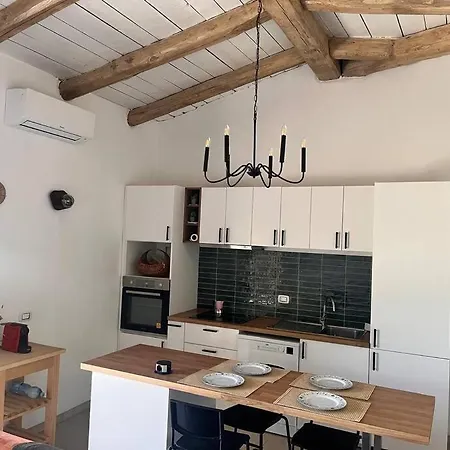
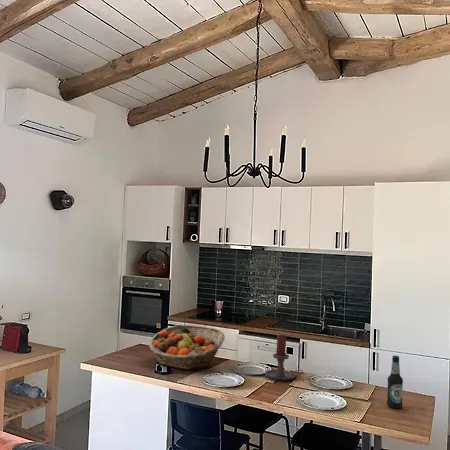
+ bottle [386,354,404,409]
+ fruit basket [147,324,226,370]
+ candle holder [264,334,306,381]
